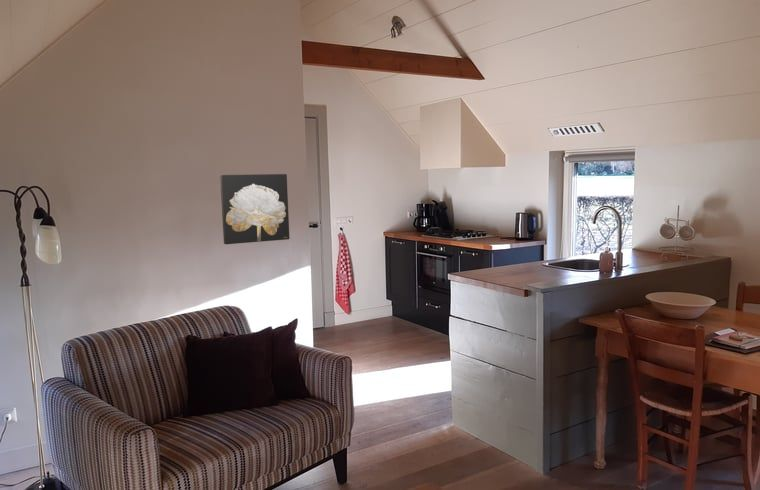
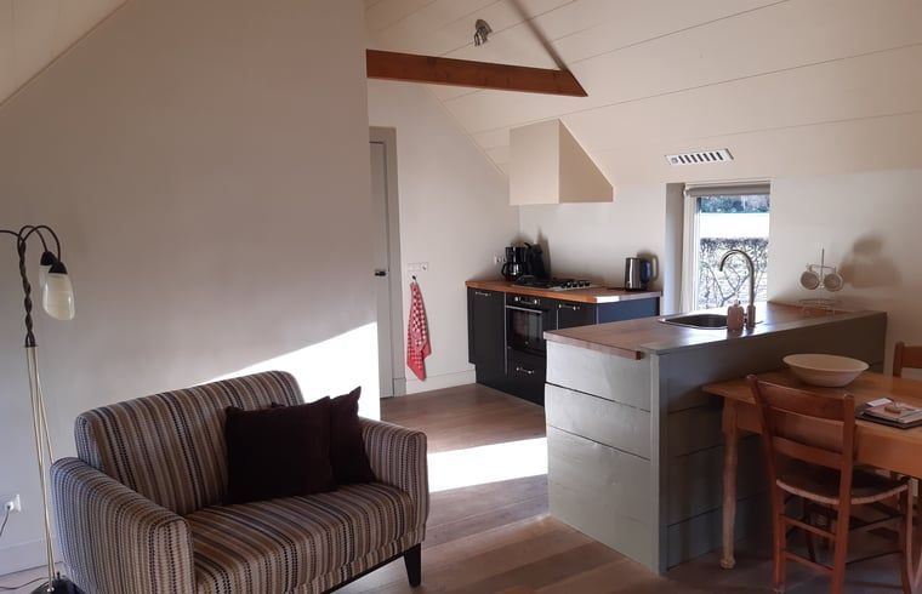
- wall art [219,173,291,245]
